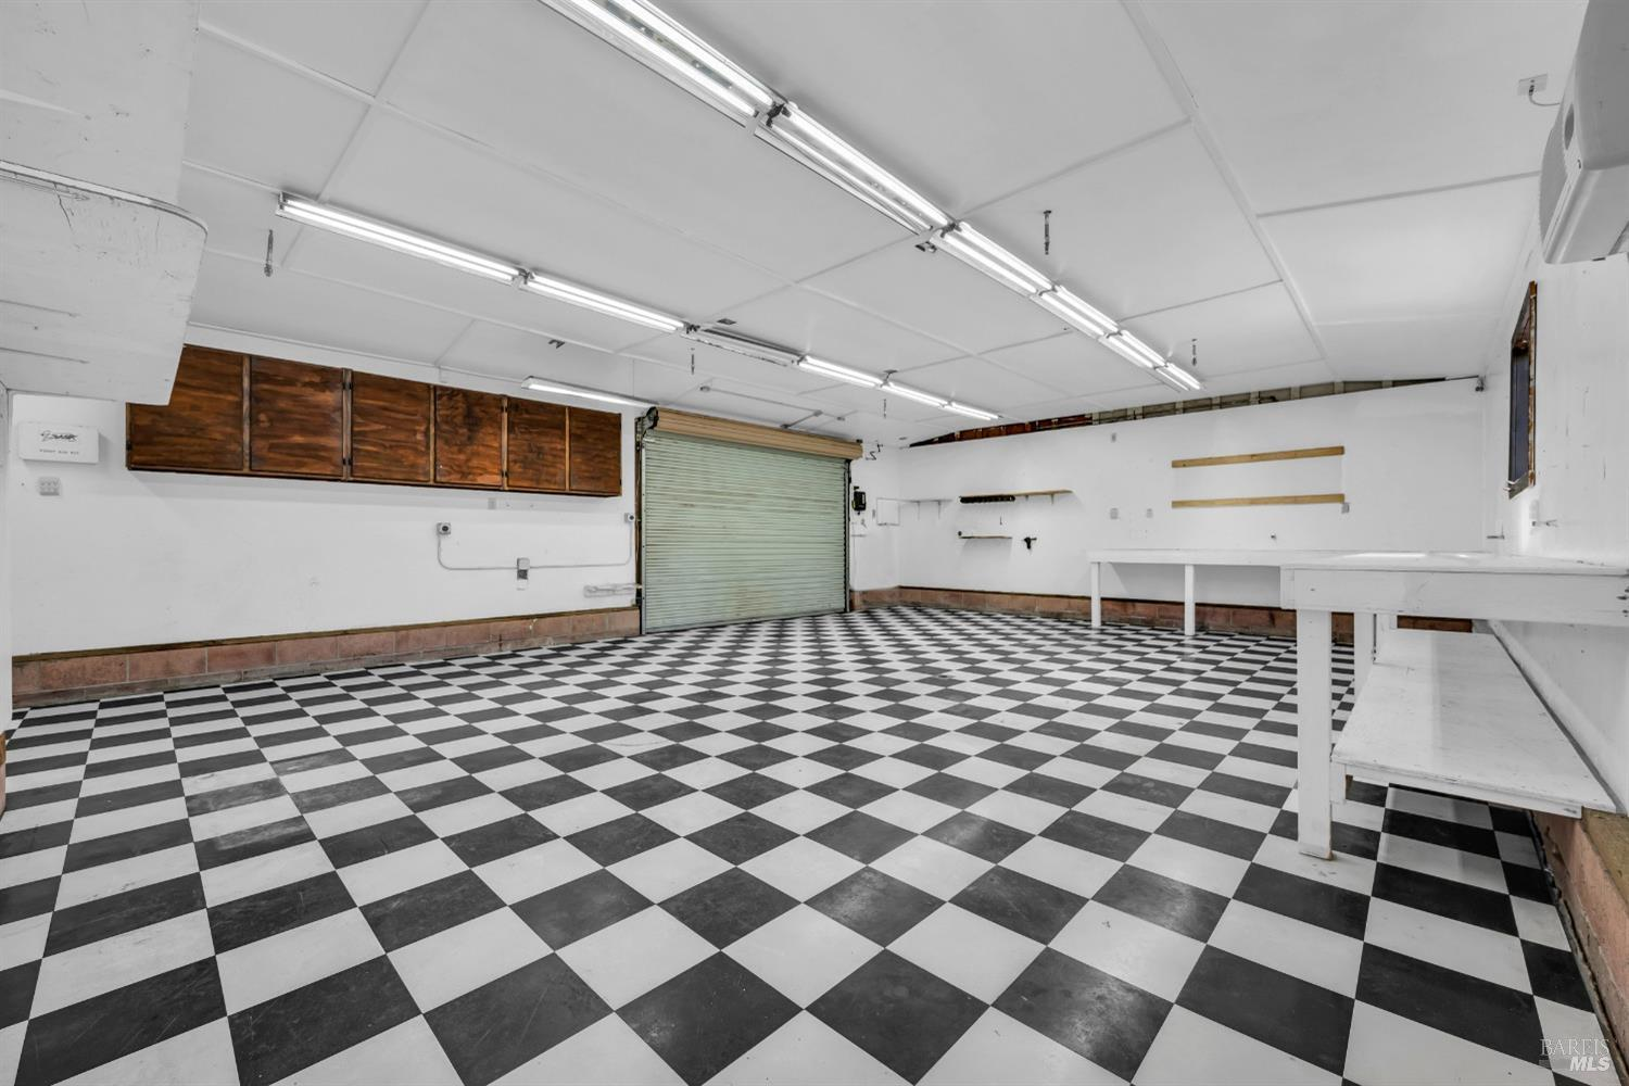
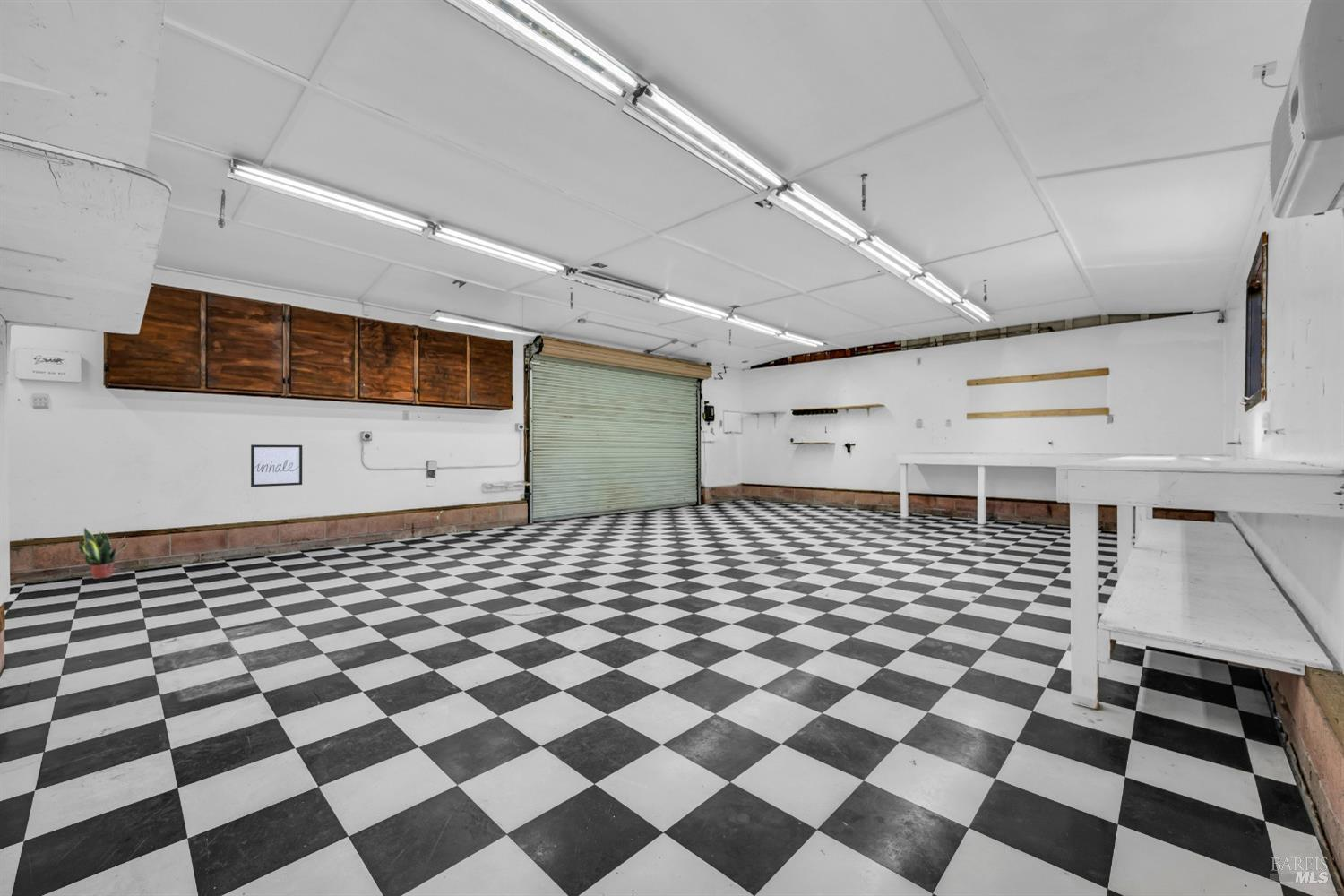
+ wall art [250,444,303,488]
+ potted plant [77,527,128,580]
